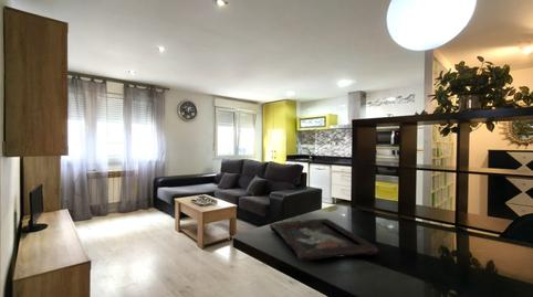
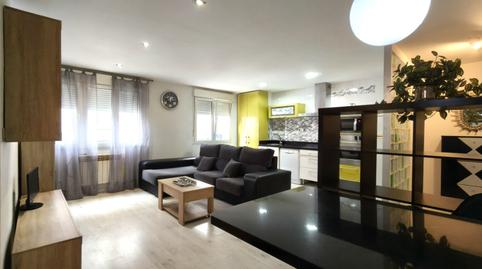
- decorative tray [269,218,379,262]
